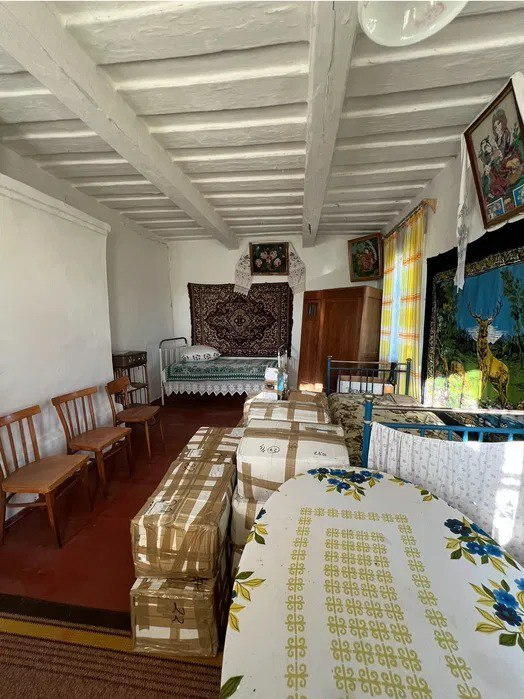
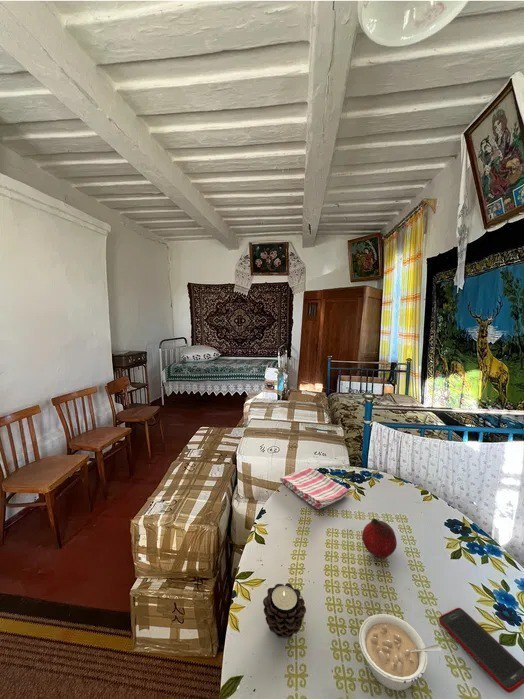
+ legume [358,613,443,692]
+ cell phone [438,607,524,694]
+ candle [262,582,307,639]
+ fruit [361,518,398,559]
+ dish towel [279,466,351,510]
